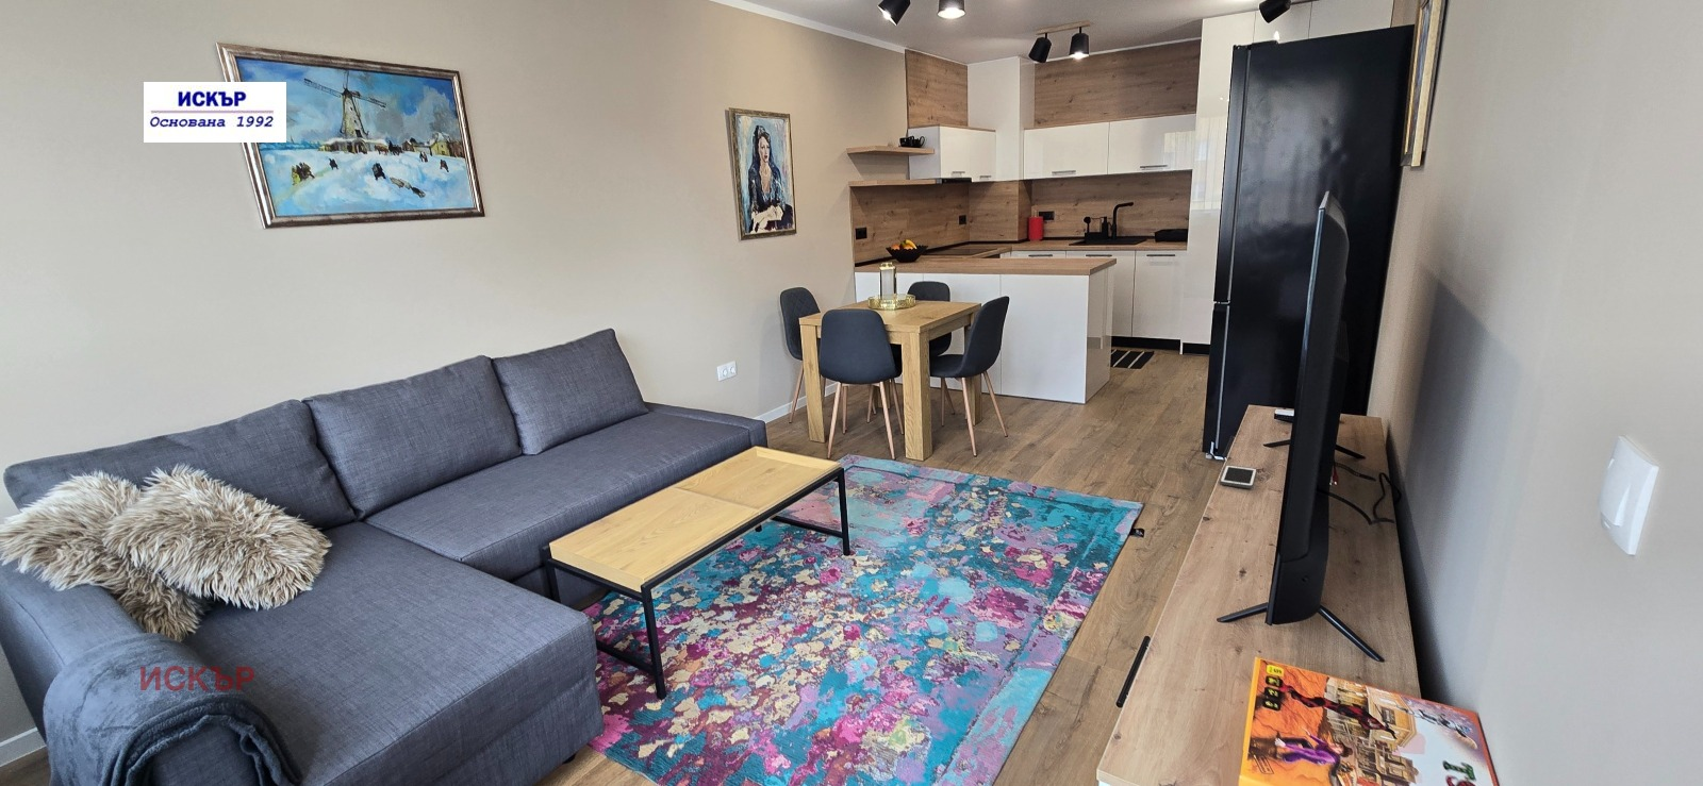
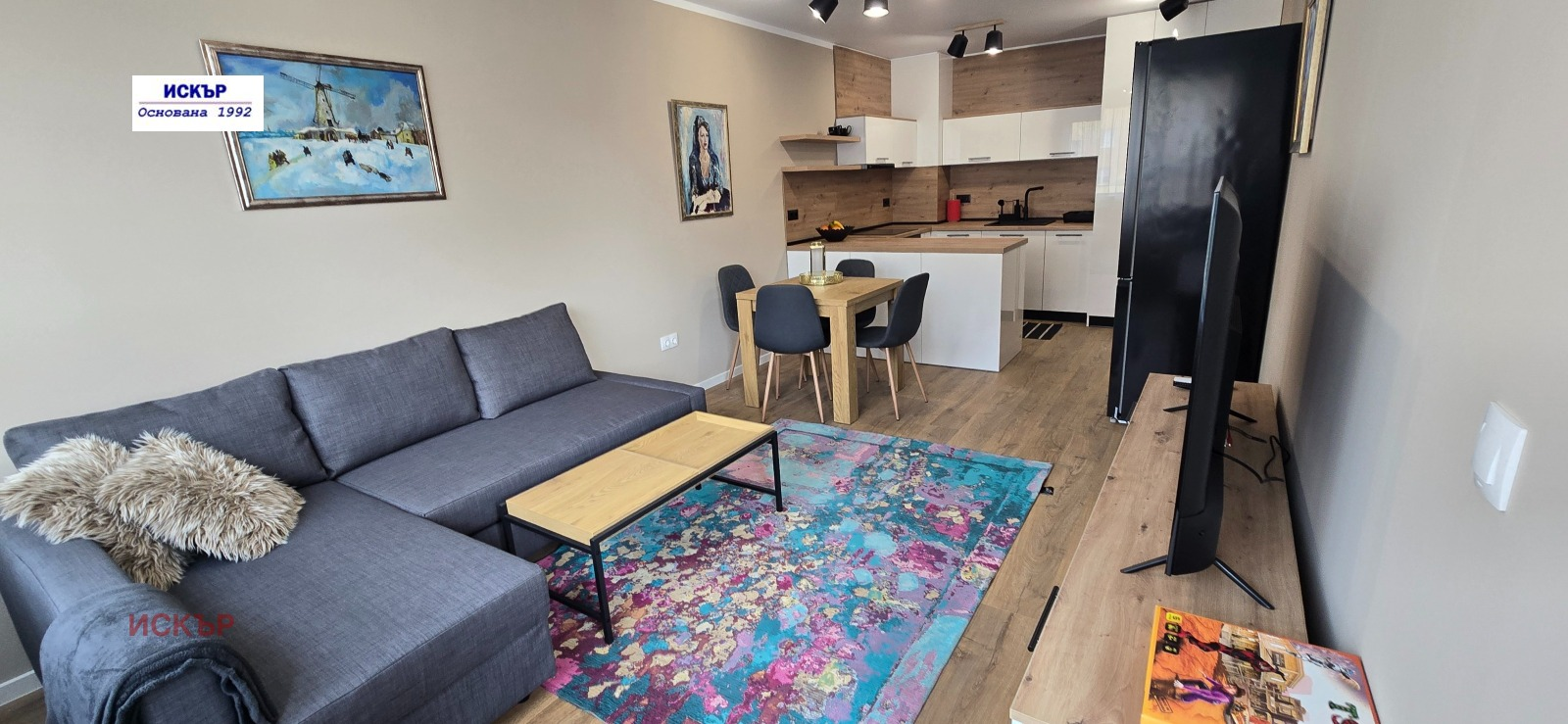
- cell phone [1219,464,1258,490]
